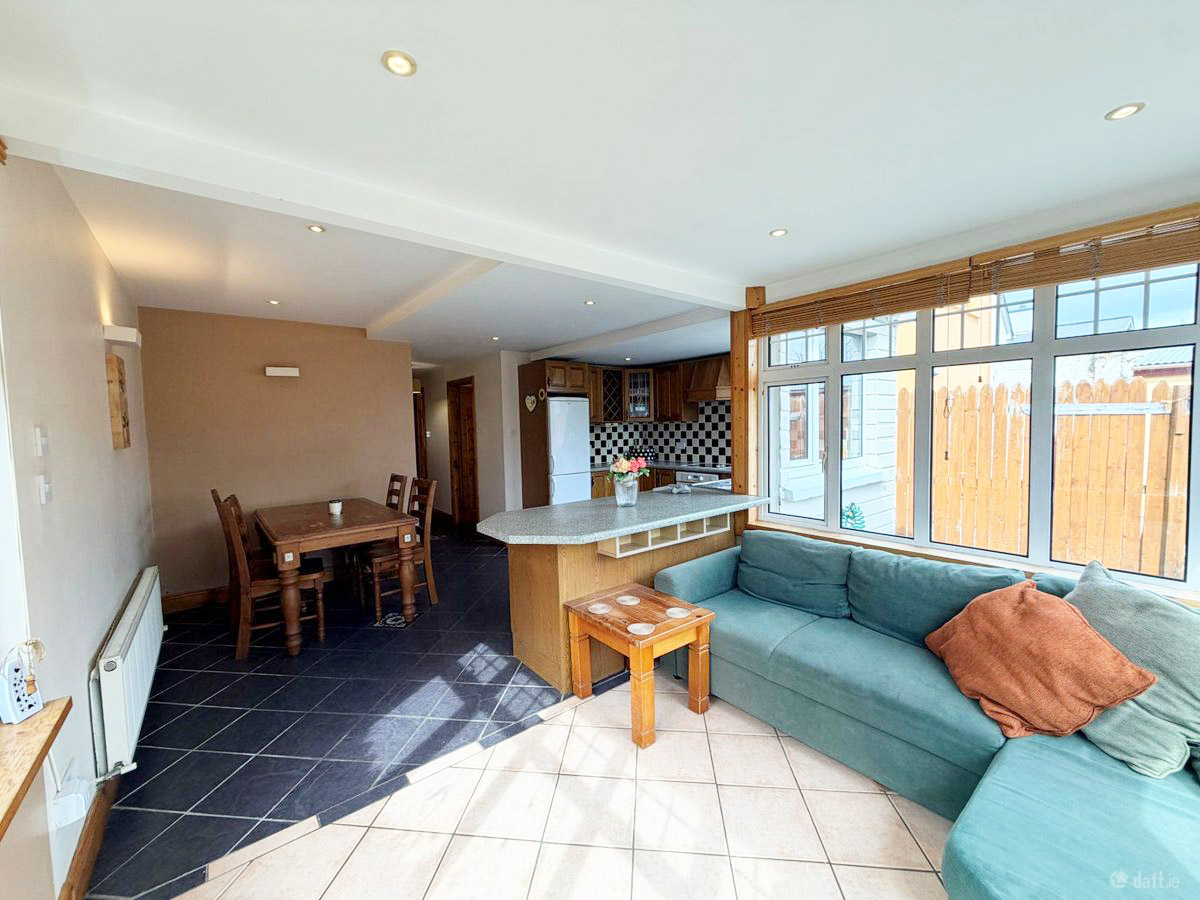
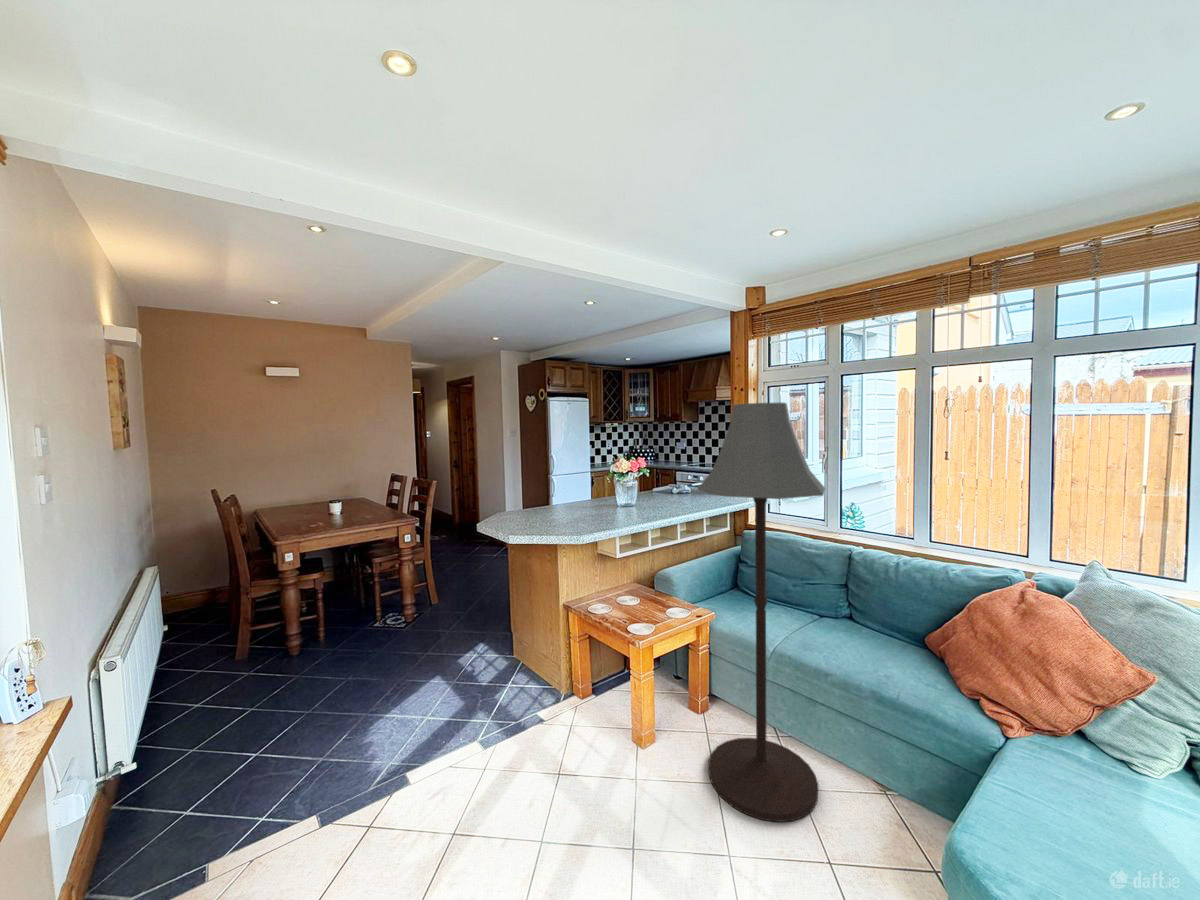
+ floor lamp [696,402,826,823]
